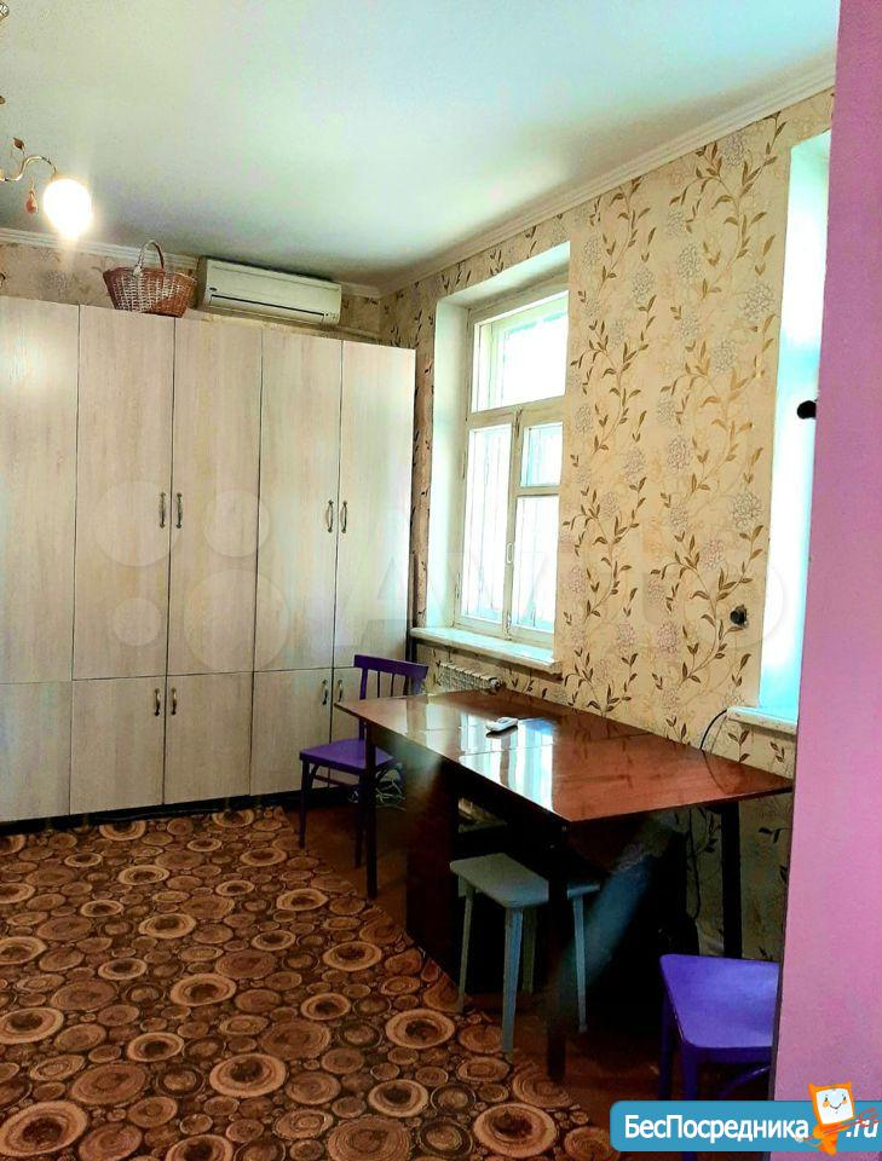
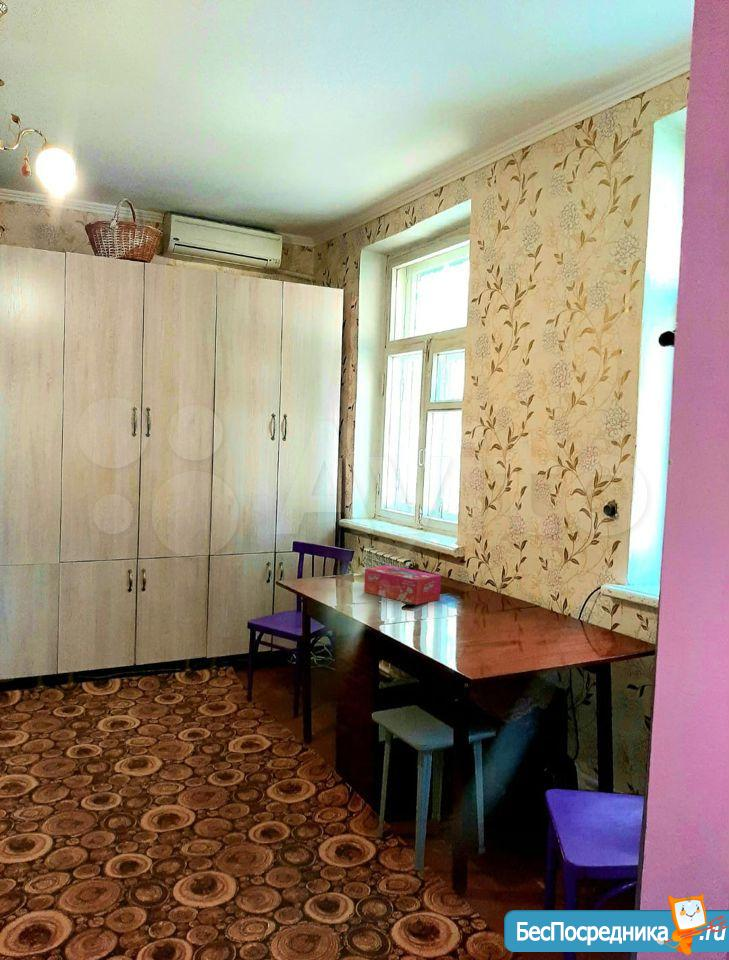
+ tissue box [363,564,442,606]
